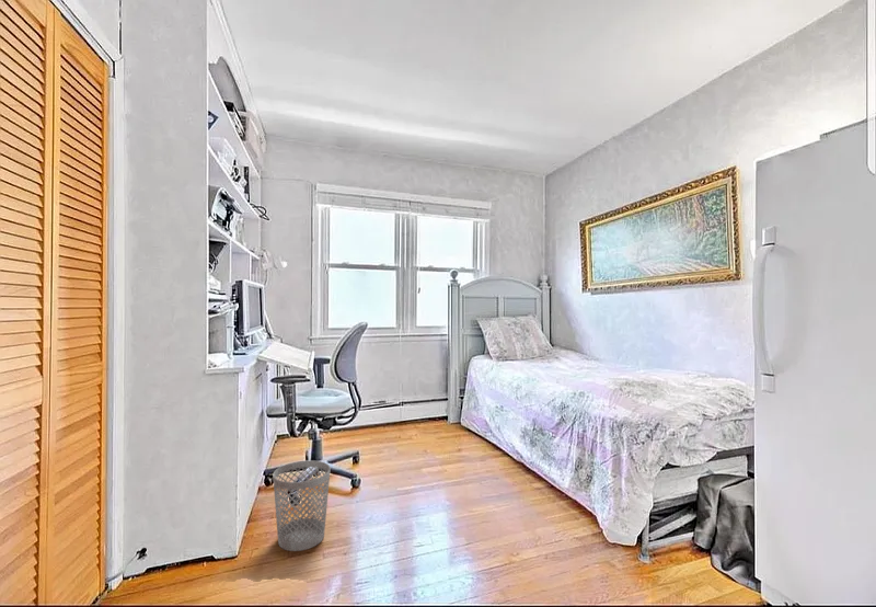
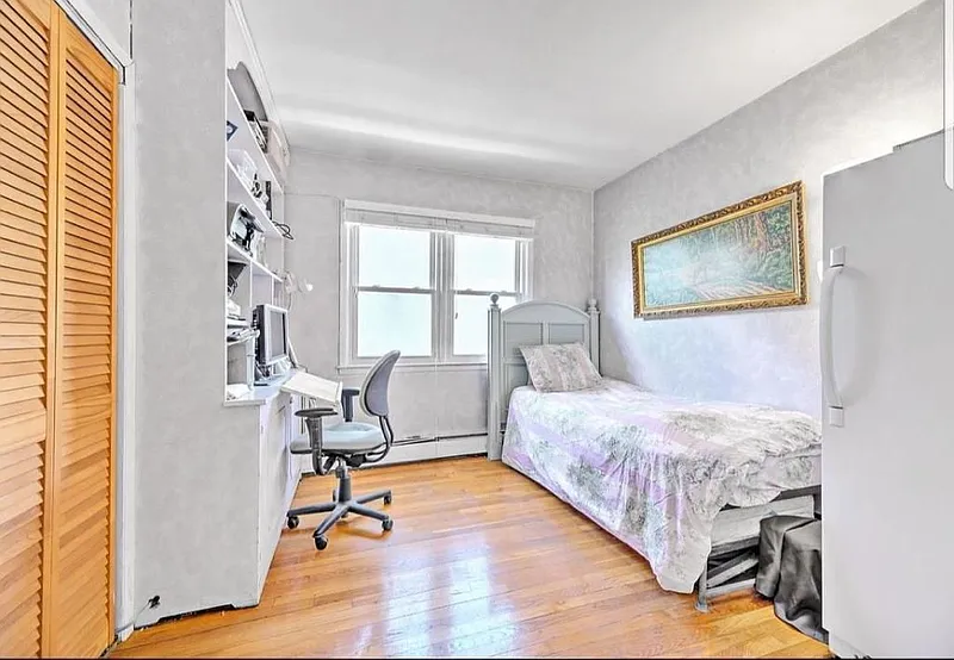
- wastebasket [272,459,332,552]
